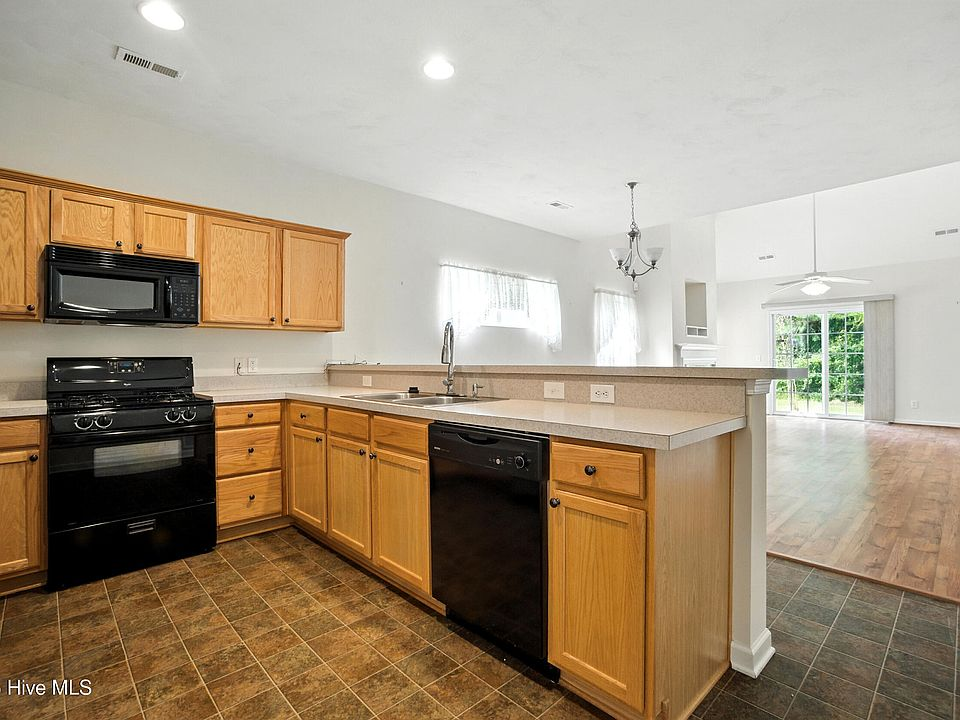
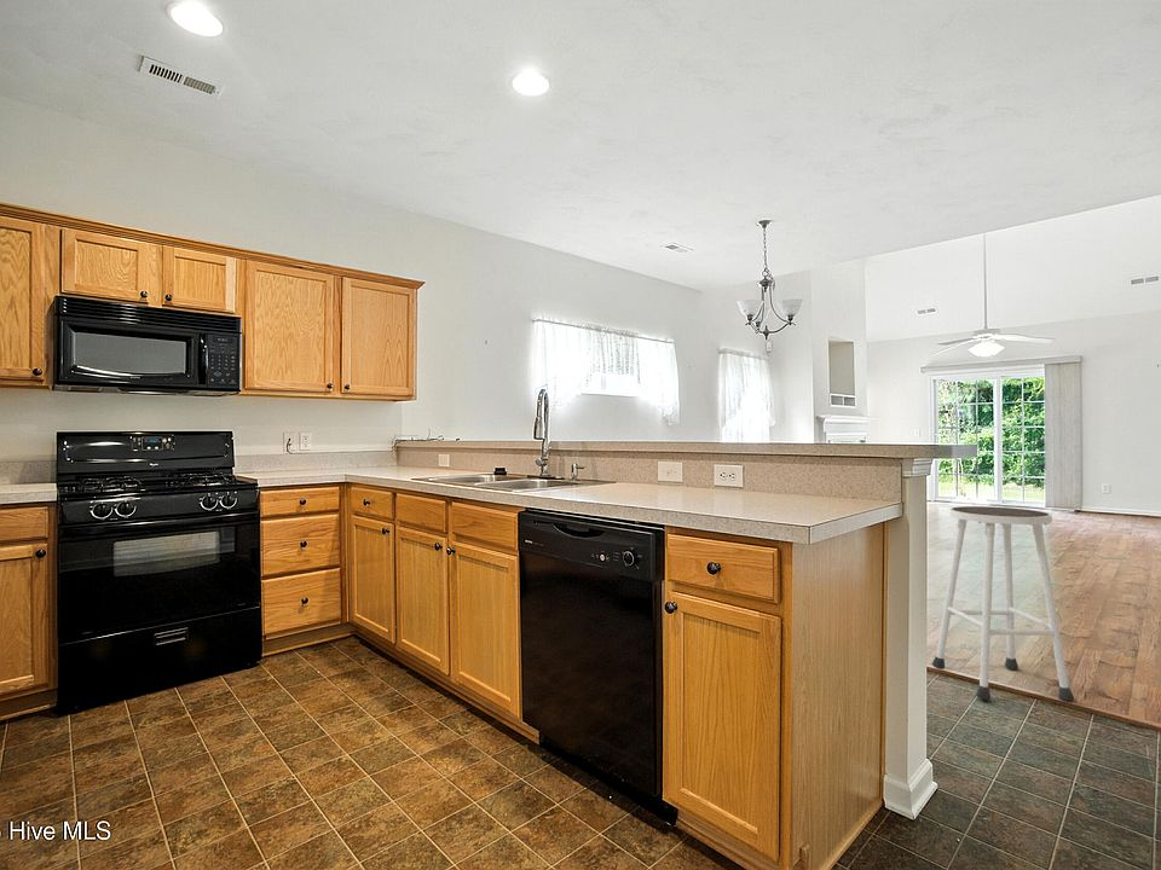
+ stool [931,505,1075,702]
